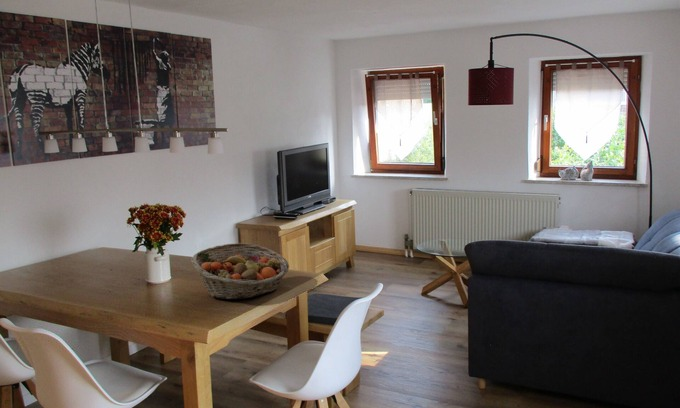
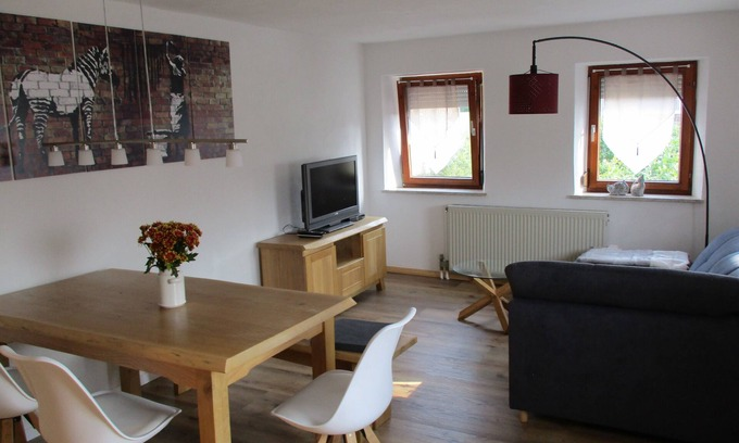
- fruit basket [191,242,290,300]
